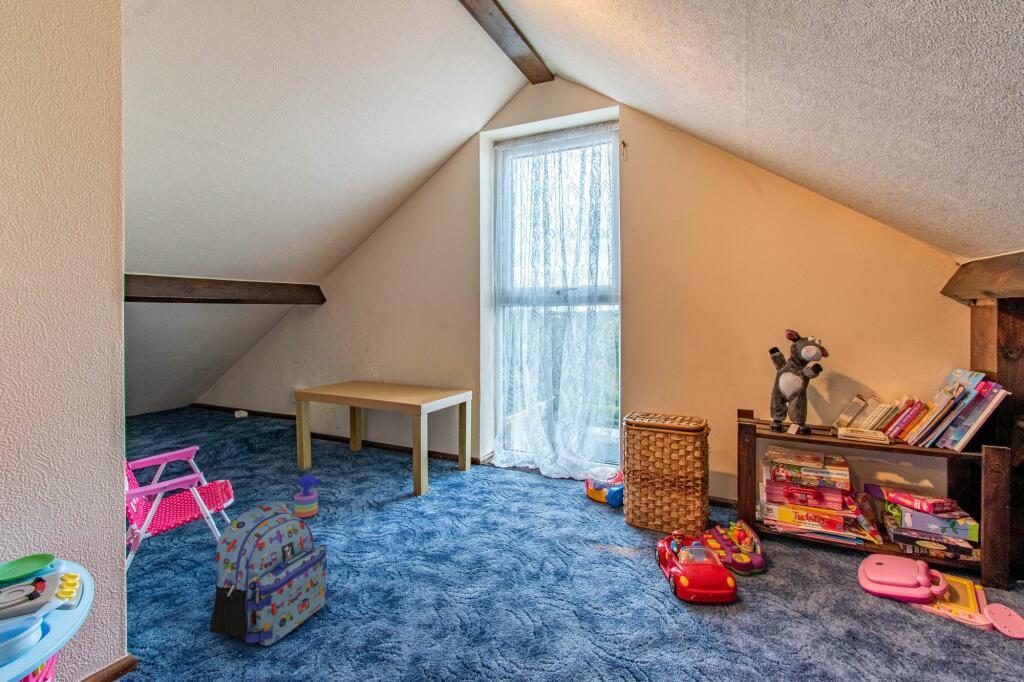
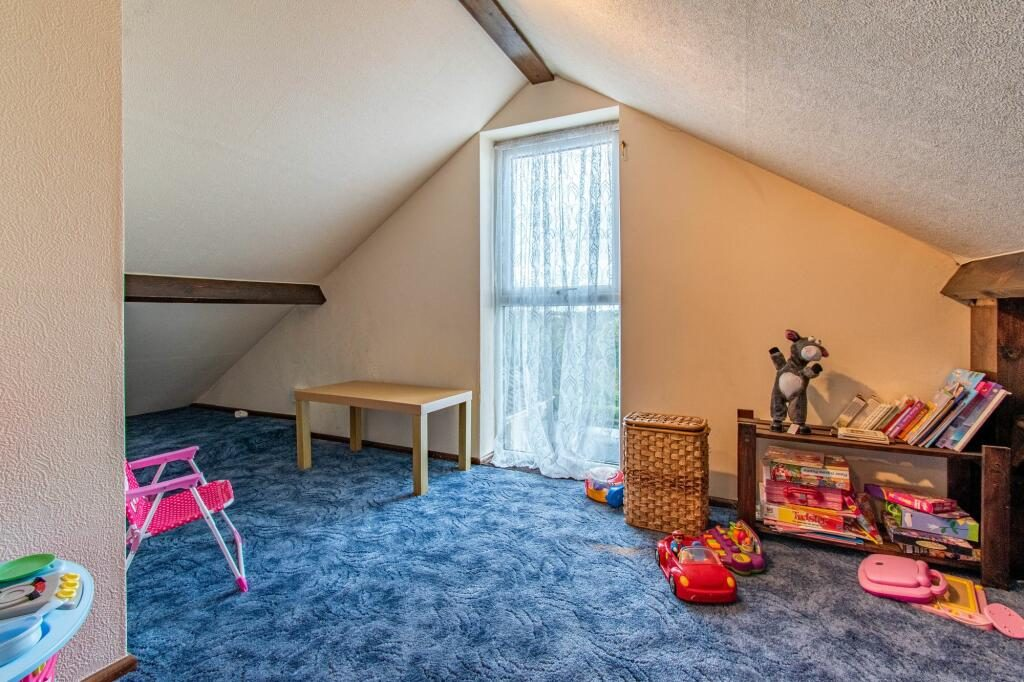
- stacking toy [293,474,322,519]
- backpack [209,500,329,647]
